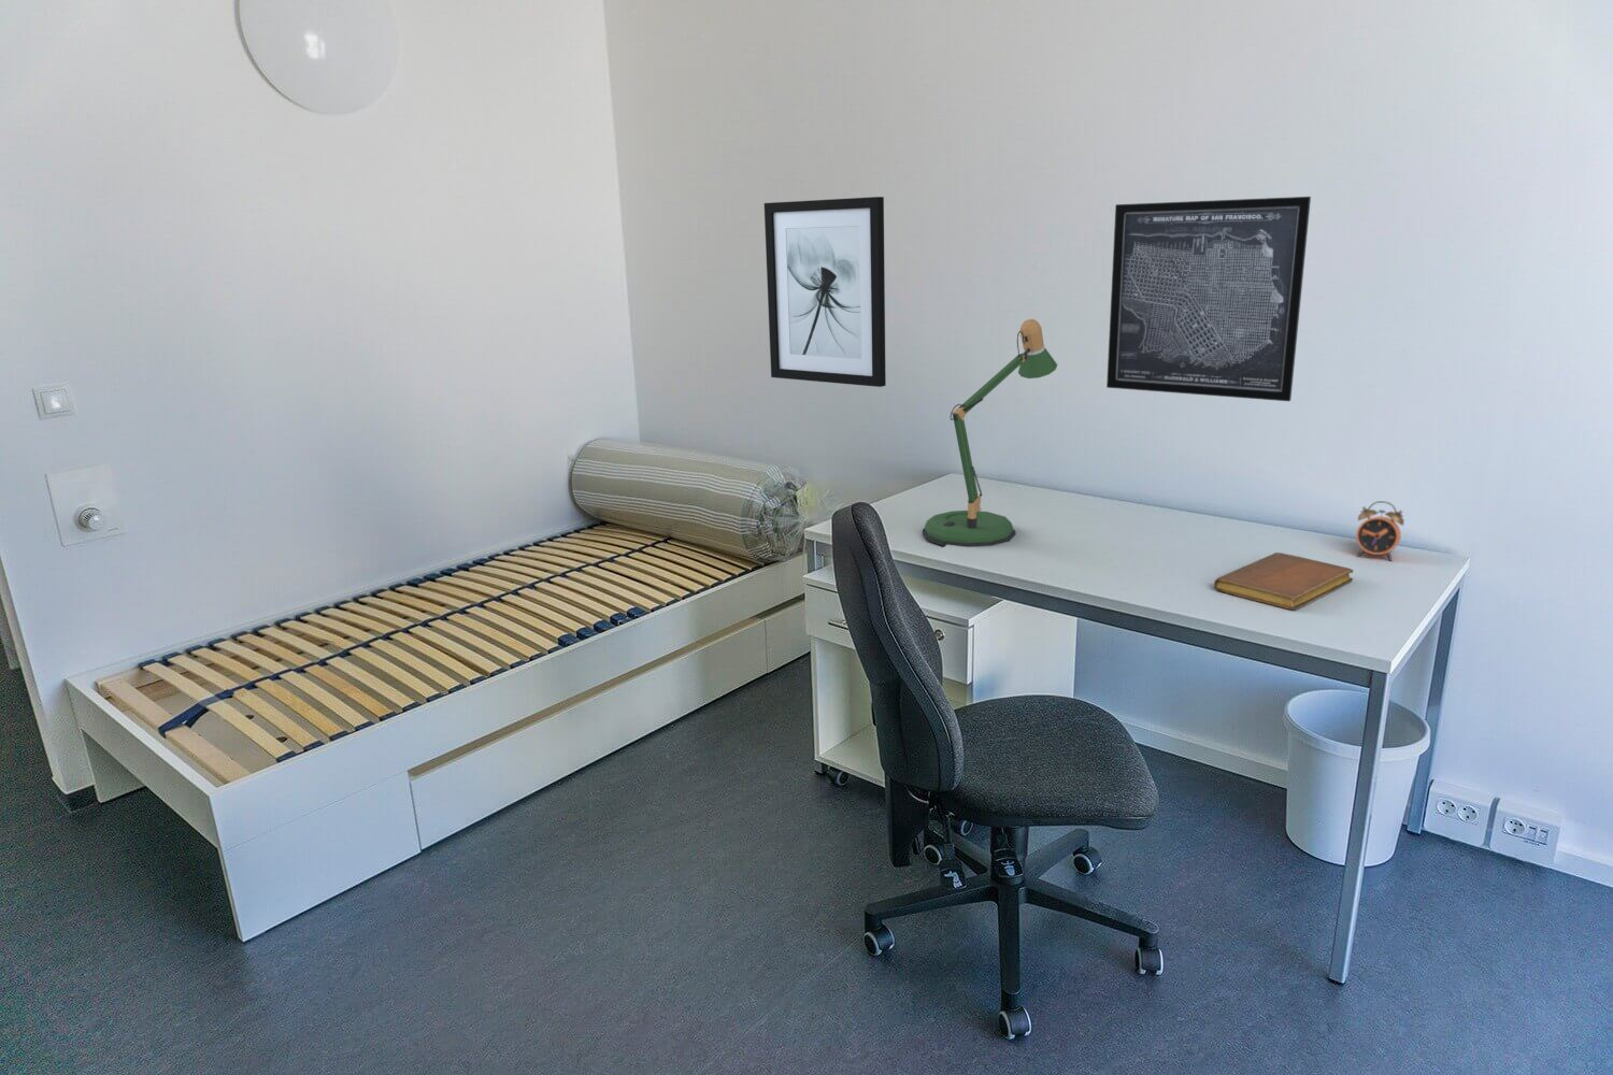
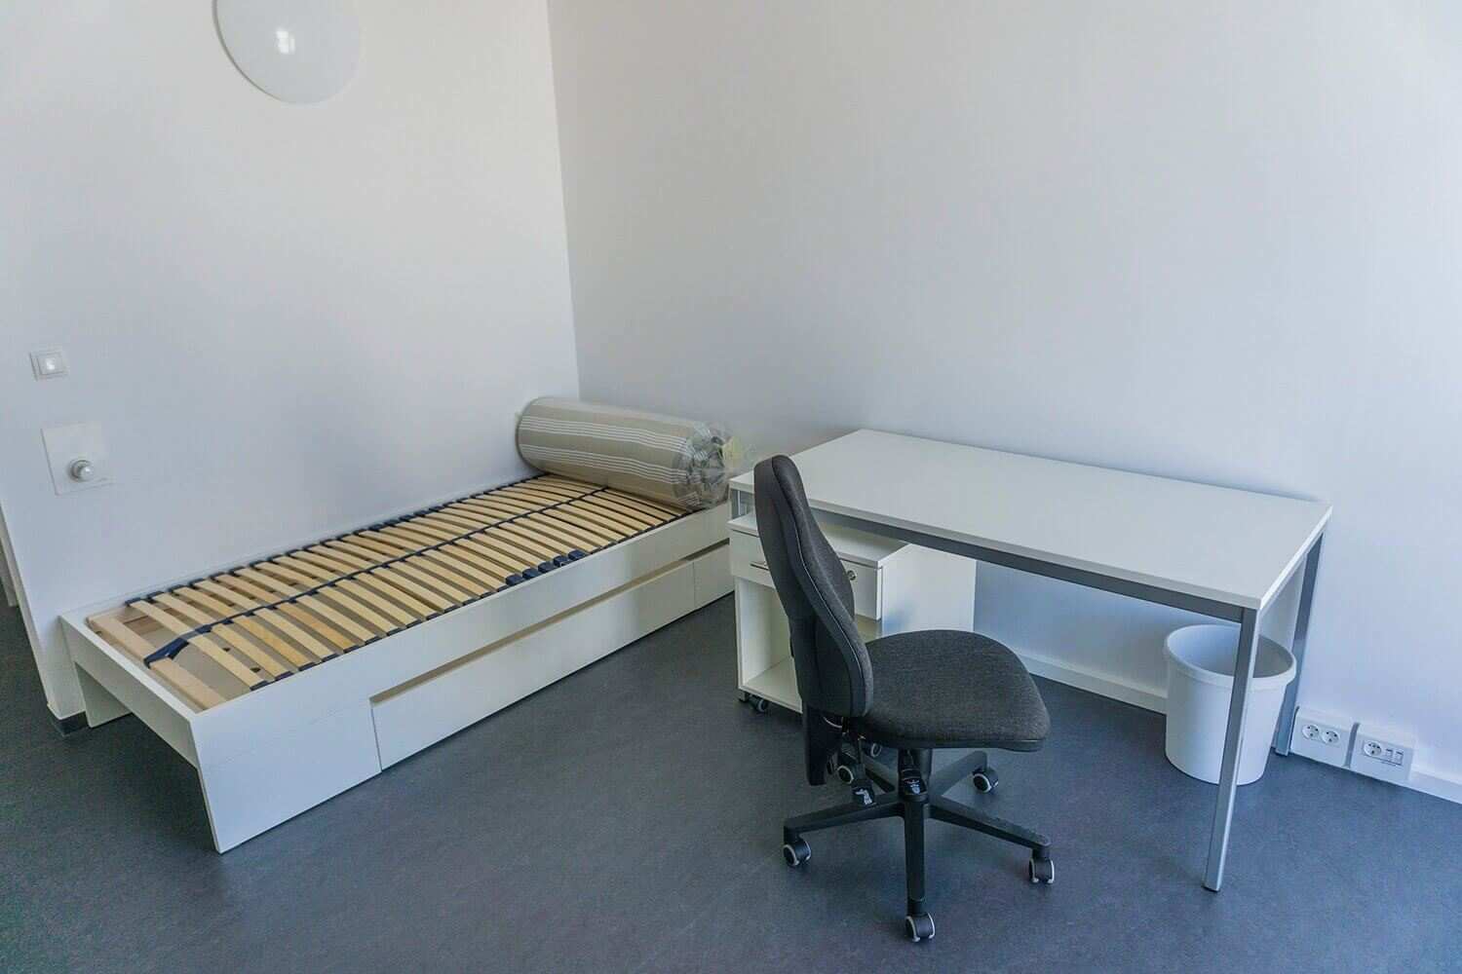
- wall art [763,196,887,388]
- notebook [1213,552,1354,611]
- wall art [1105,196,1312,402]
- desk lamp [922,318,1059,548]
- alarm clock [1355,500,1405,563]
